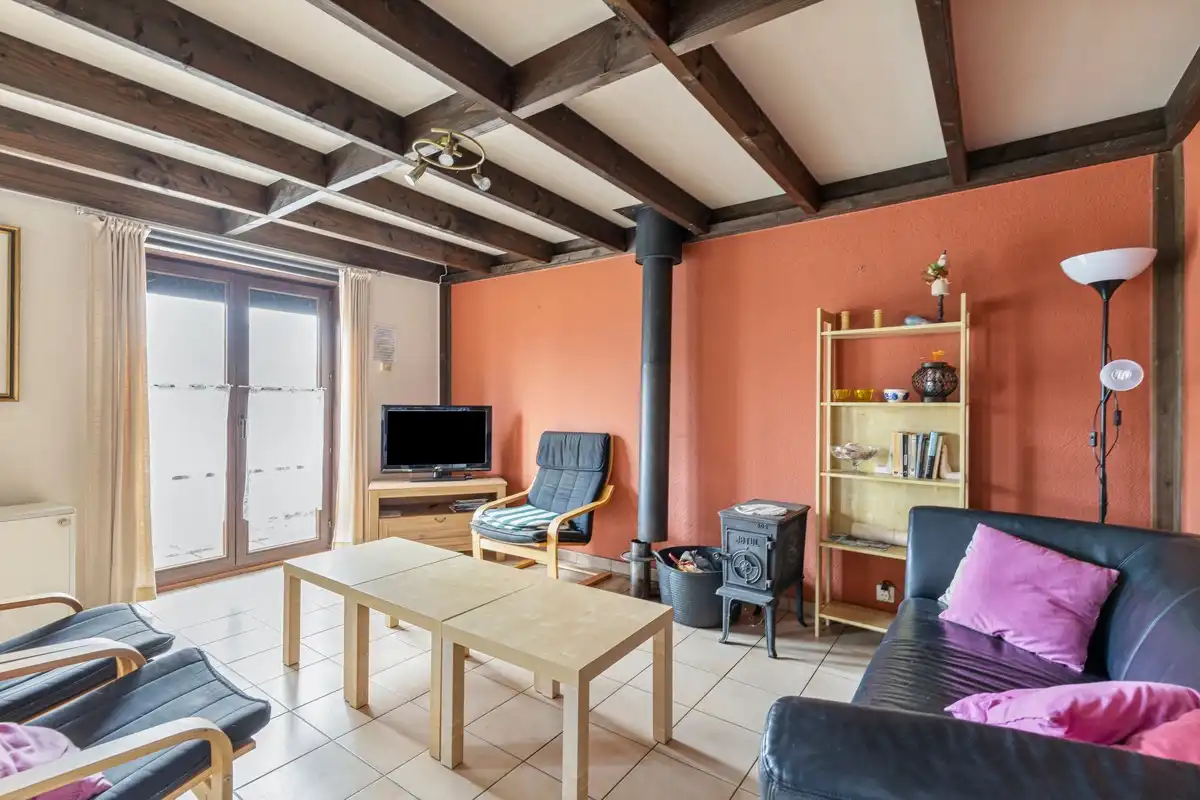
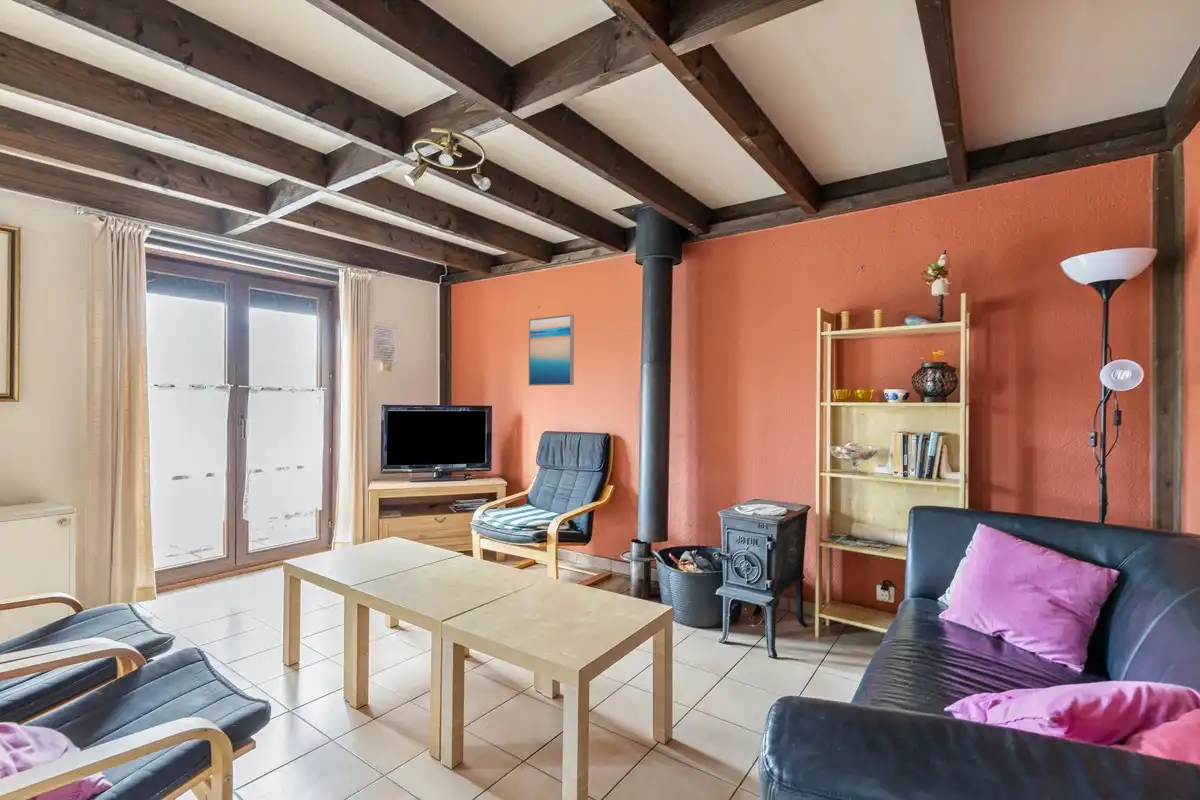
+ wall art [528,313,575,387]
